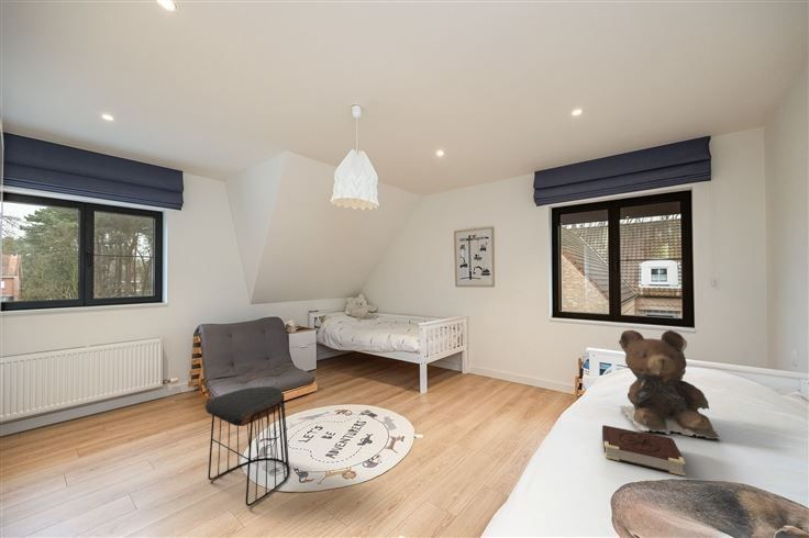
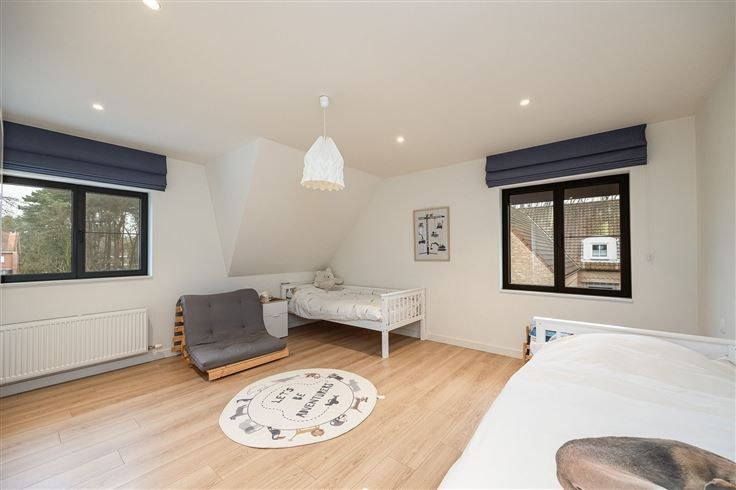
- teddy bear [618,329,721,440]
- stool [203,385,290,507]
- book [601,424,687,477]
